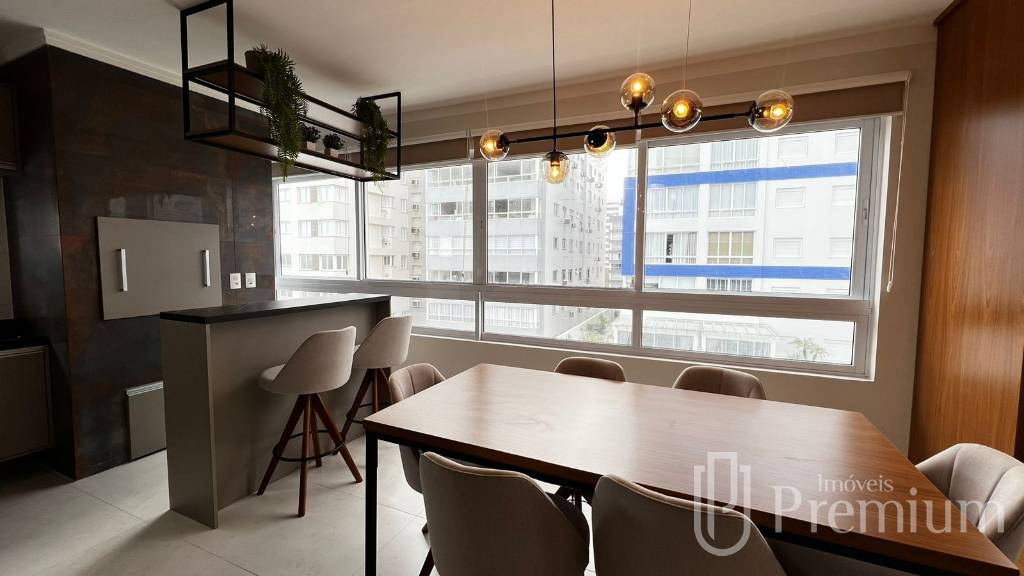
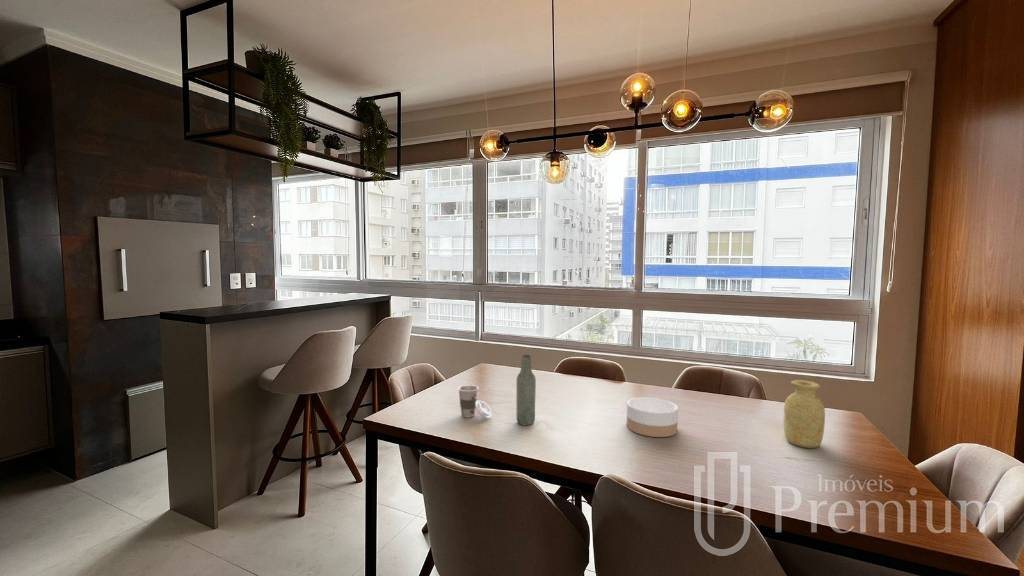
+ cup [457,384,492,420]
+ bottle [515,354,537,426]
+ bowl [626,396,679,438]
+ vase [783,379,826,449]
